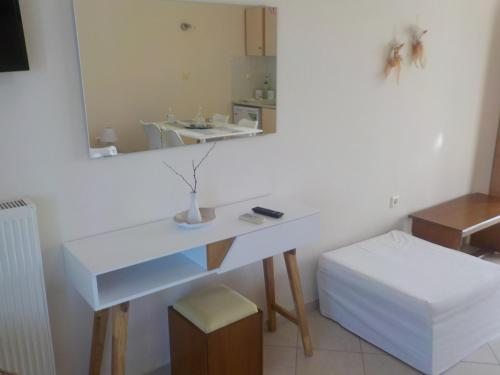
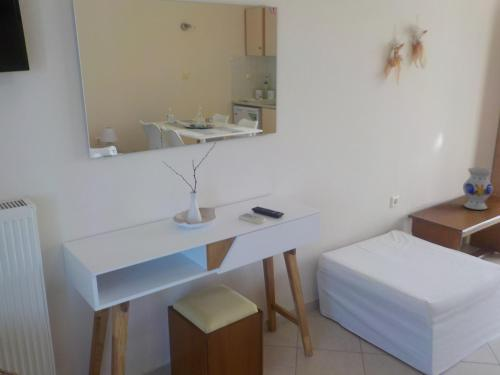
+ vase [462,166,494,211]
